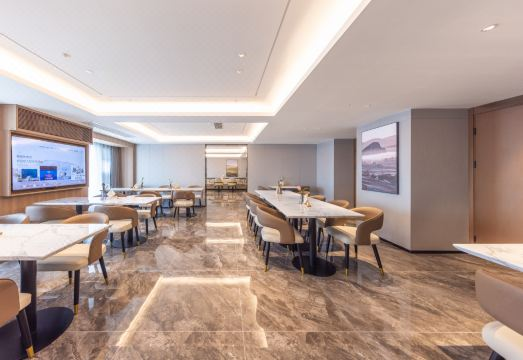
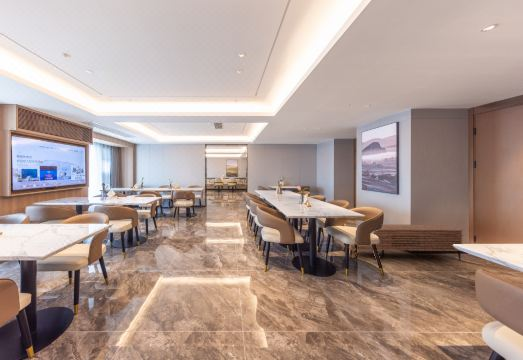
+ sideboard [343,223,464,261]
